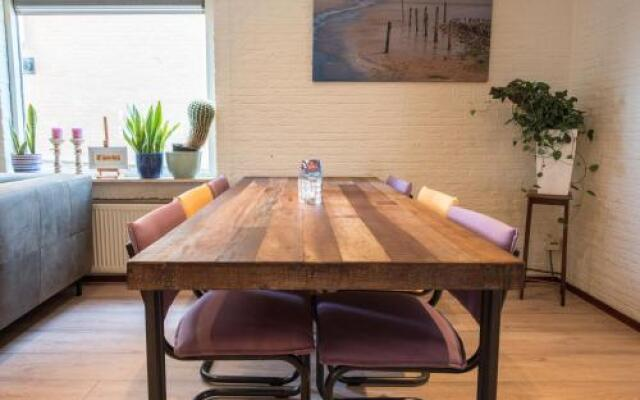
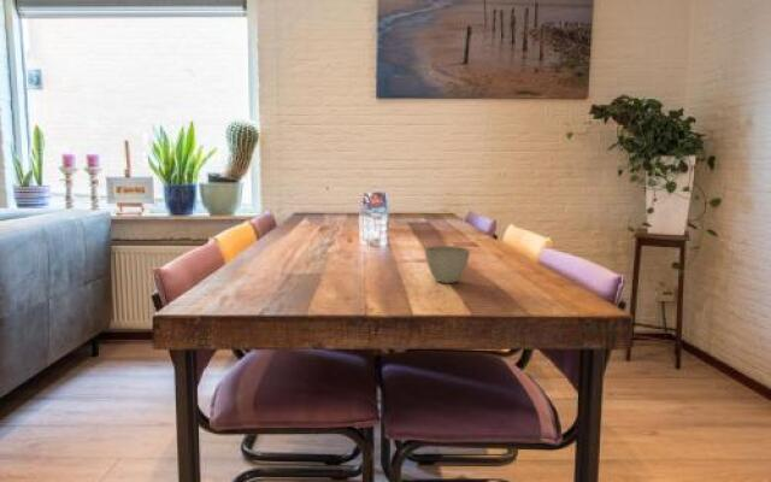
+ flower pot [423,245,471,284]
